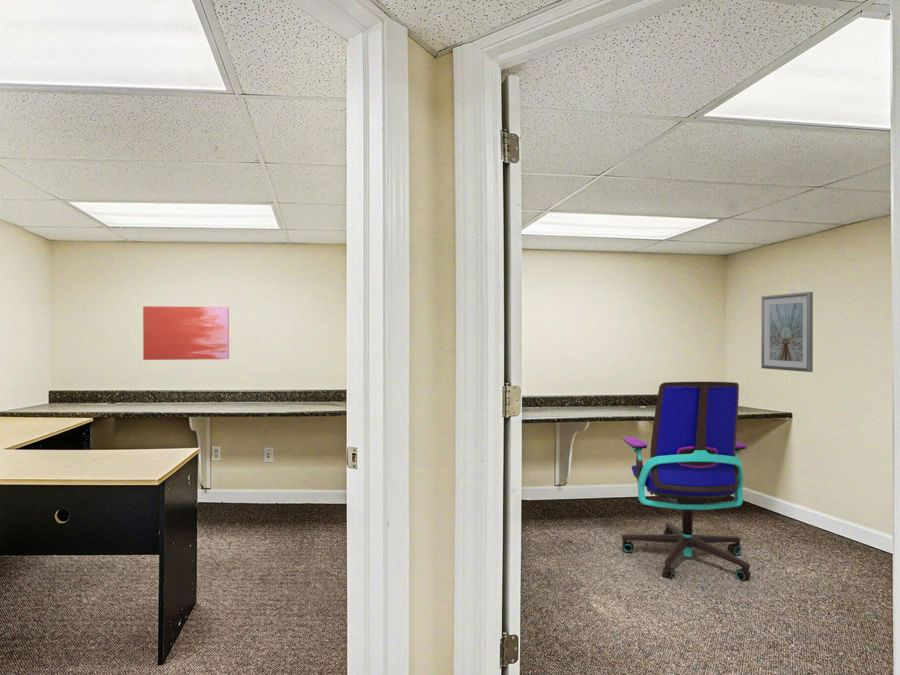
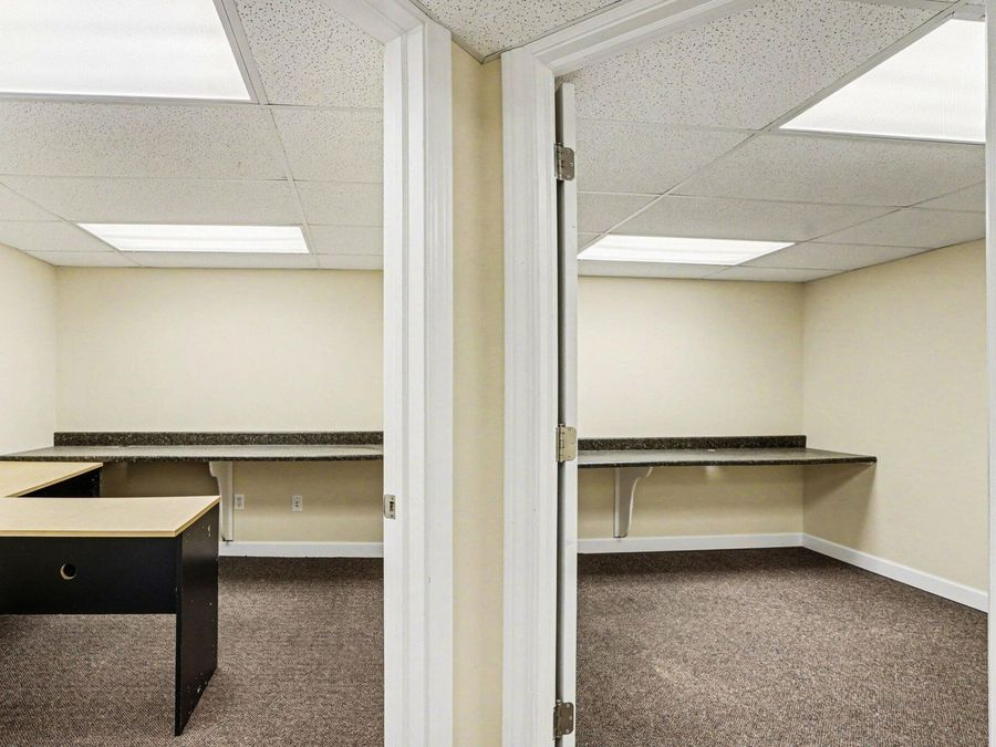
- wall art [142,305,230,361]
- office chair [621,381,751,582]
- picture frame [760,291,814,373]
